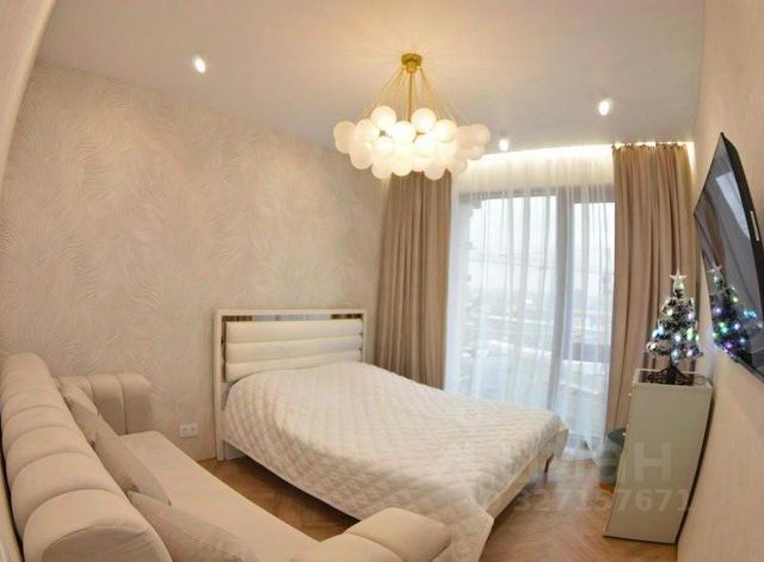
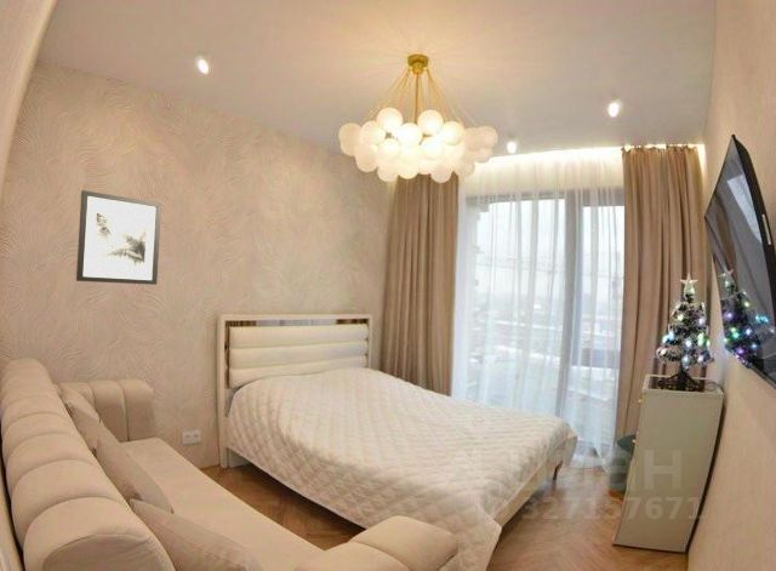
+ wall art [75,189,162,286]
